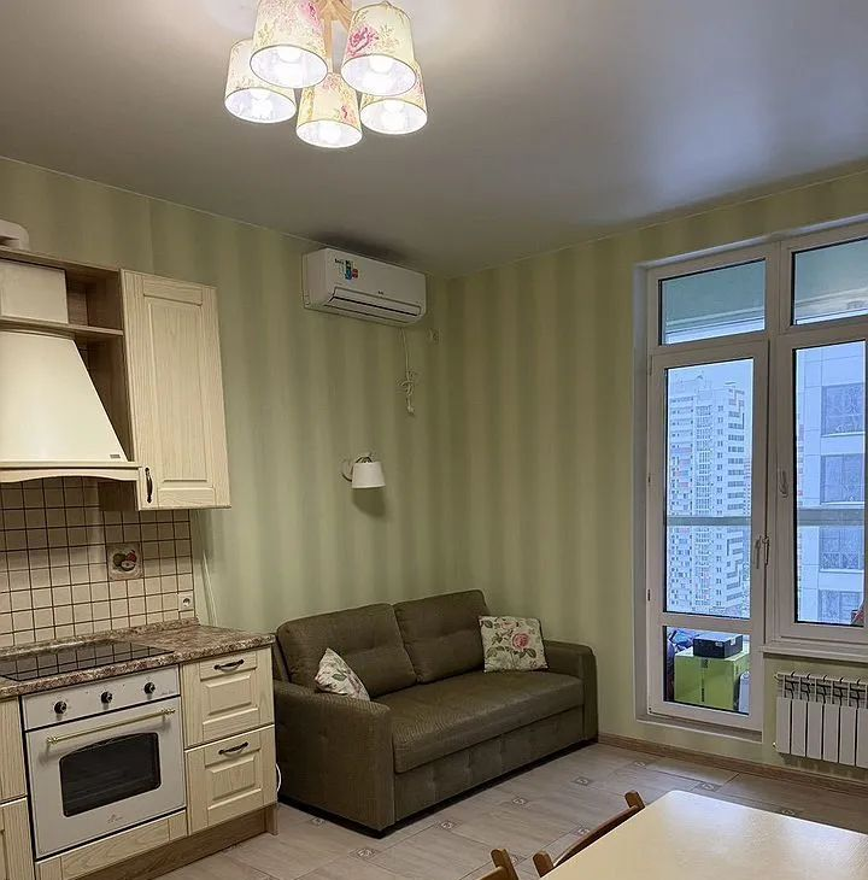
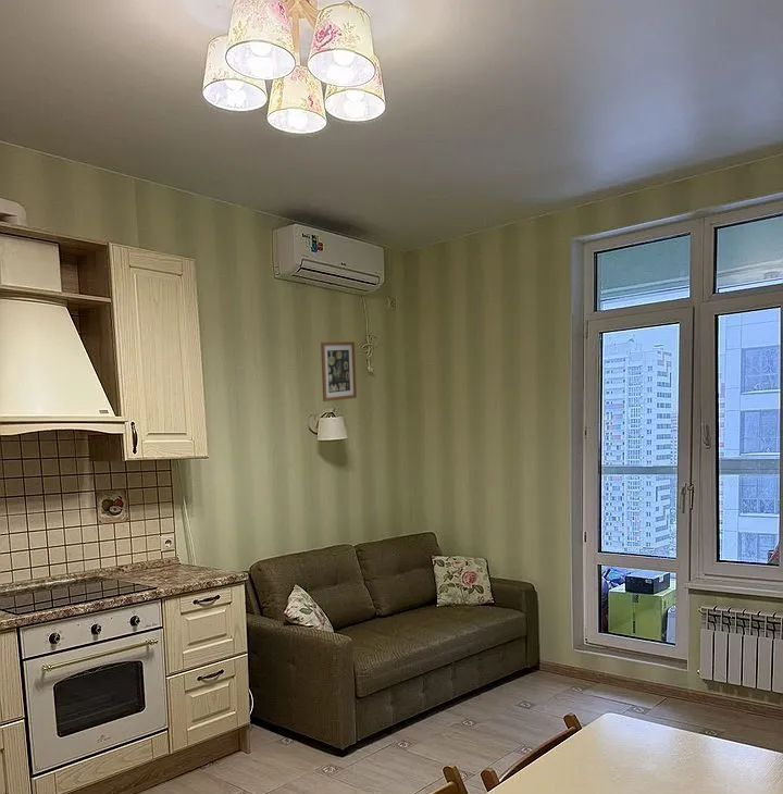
+ wall art [320,340,358,402]
